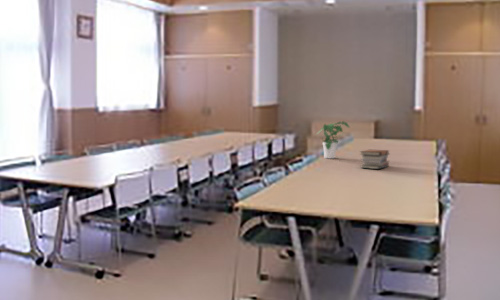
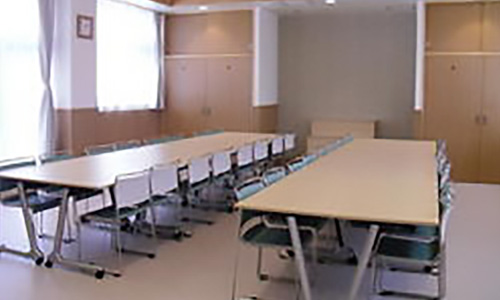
- potted plant [316,120,351,159]
- book stack [359,149,391,170]
